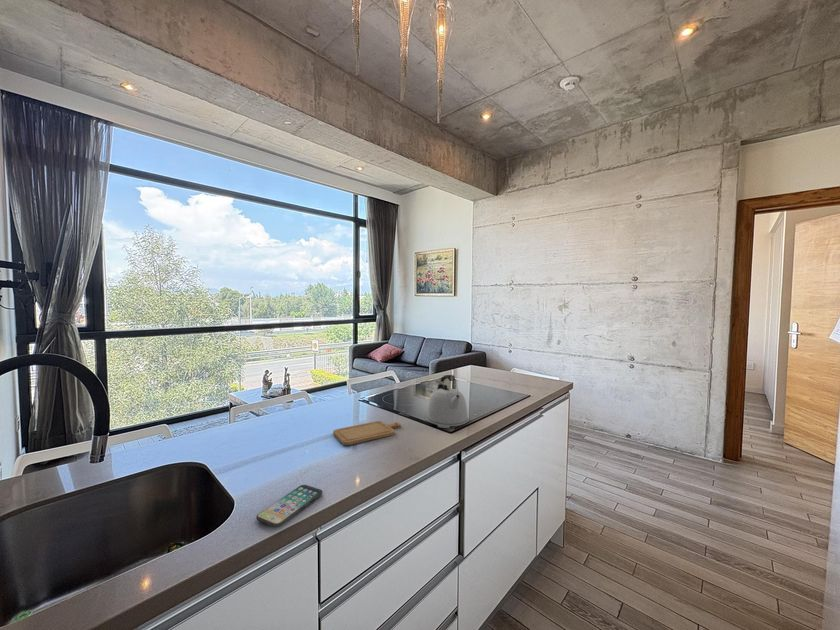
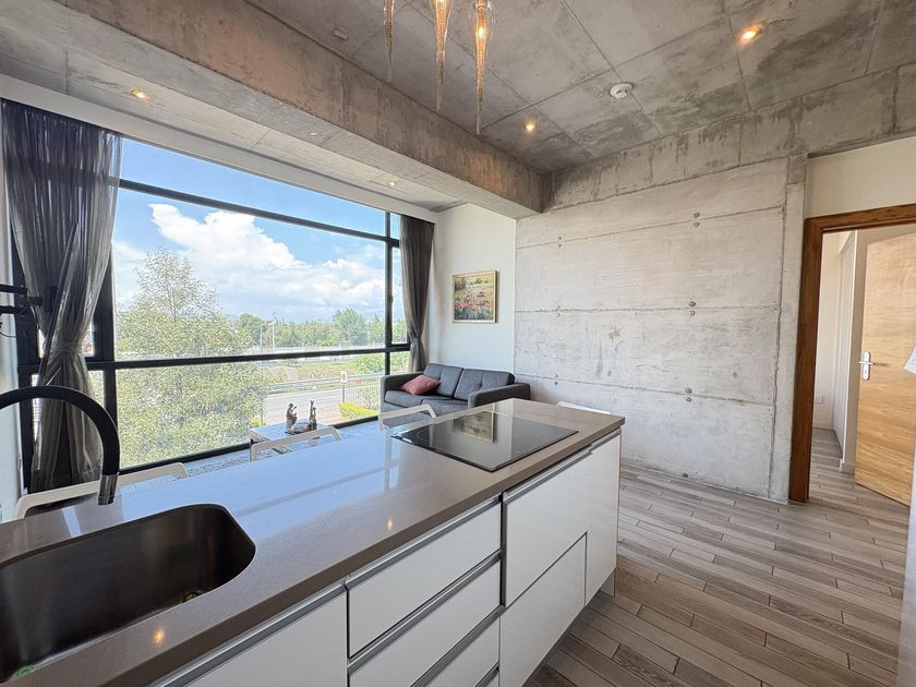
- chopping board [332,420,402,446]
- kettle [425,374,469,429]
- smartphone [255,484,324,528]
